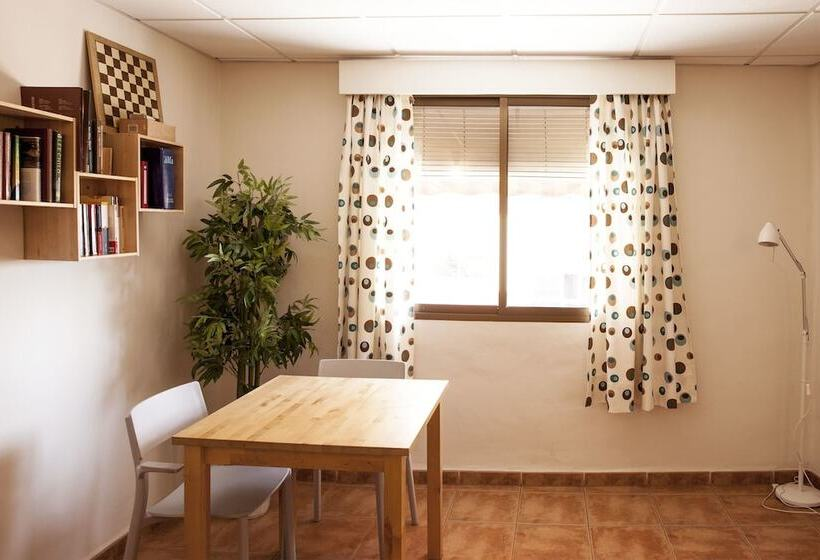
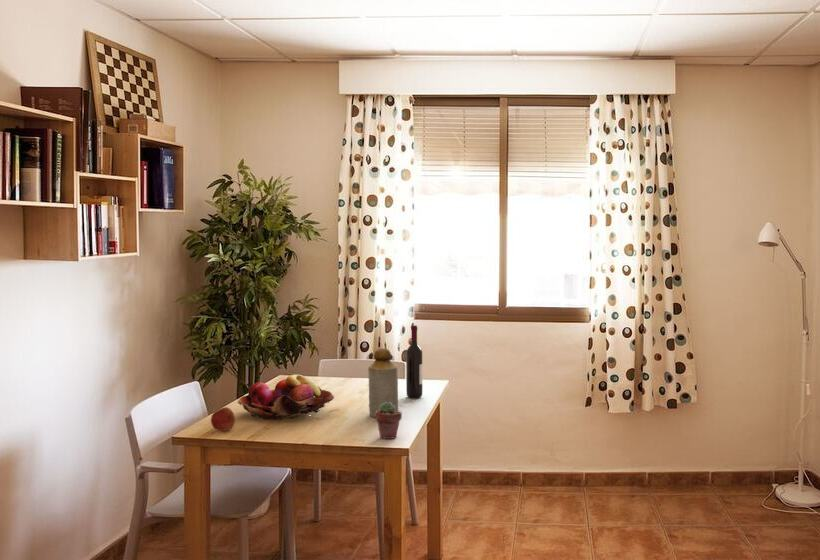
+ apple [210,406,236,432]
+ wine bottle [405,324,423,399]
+ potted succulent [374,402,403,440]
+ bottle [367,348,399,418]
+ fruit basket [237,374,335,421]
